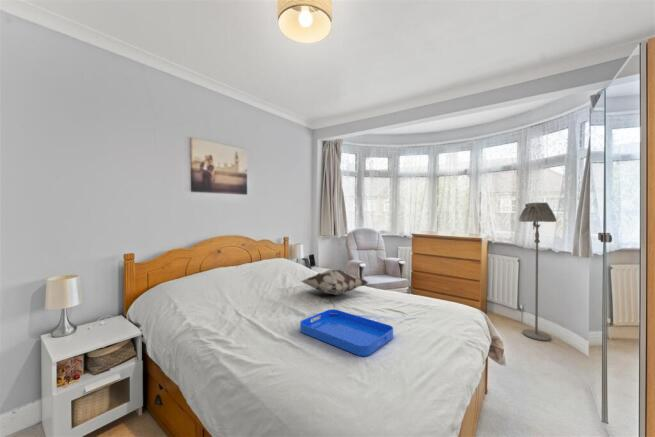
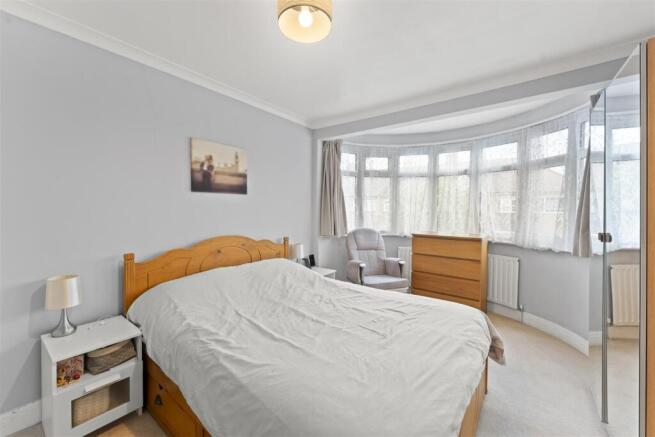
- decorative pillow [299,268,370,296]
- serving tray [299,308,394,357]
- floor lamp [518,201,558,342]
